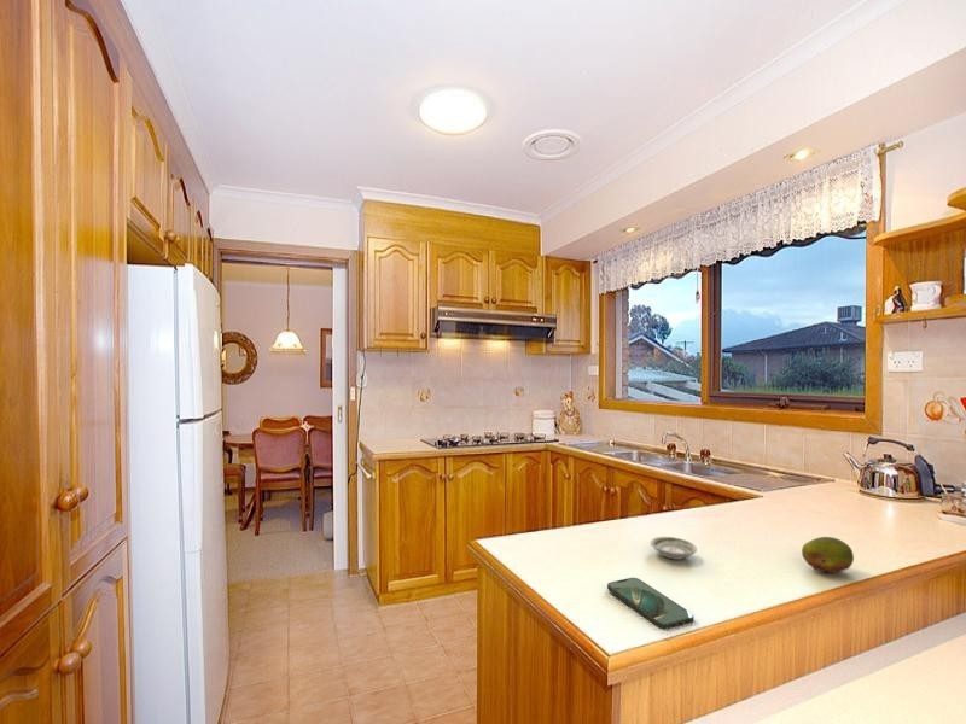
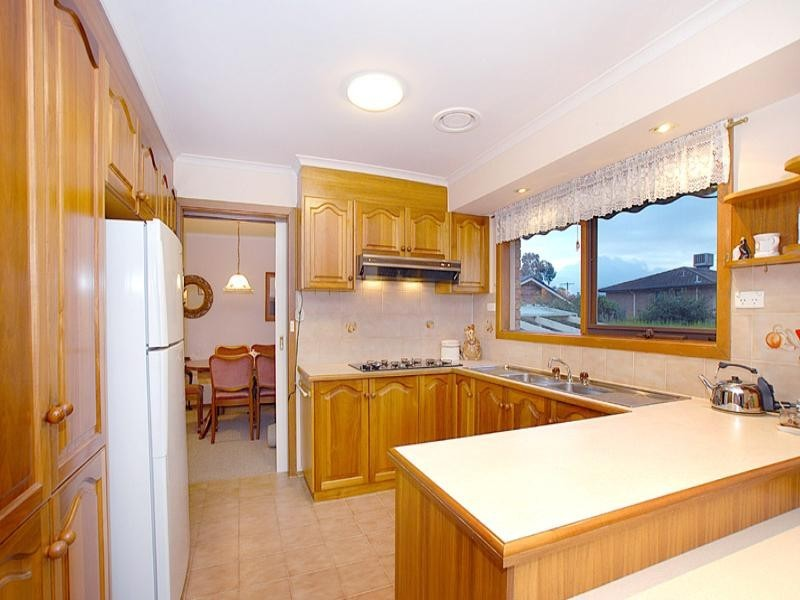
- smartphone [606,577,696,630]
- saucer [650,536,698,561]
- fruit [801,536,855,574]
